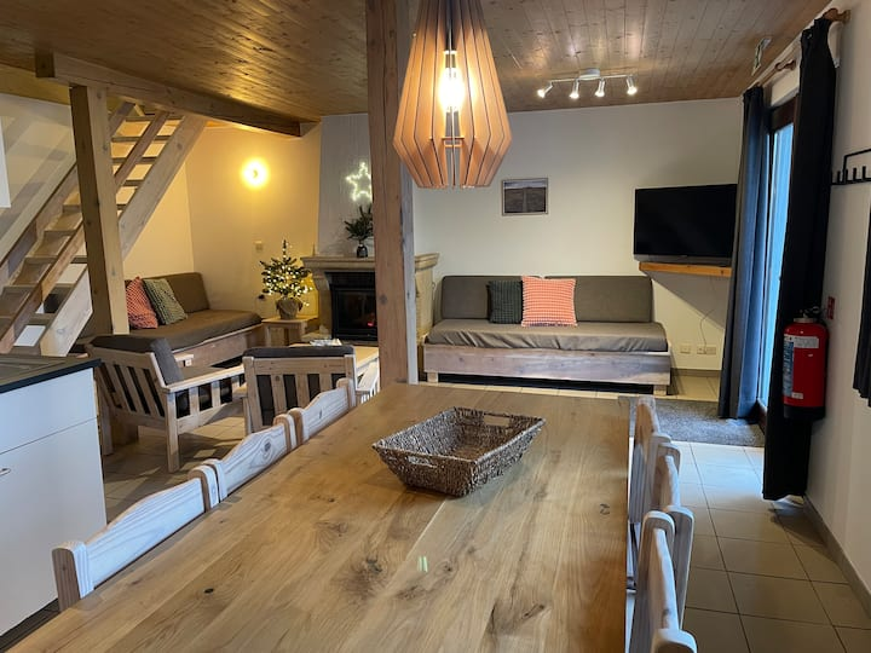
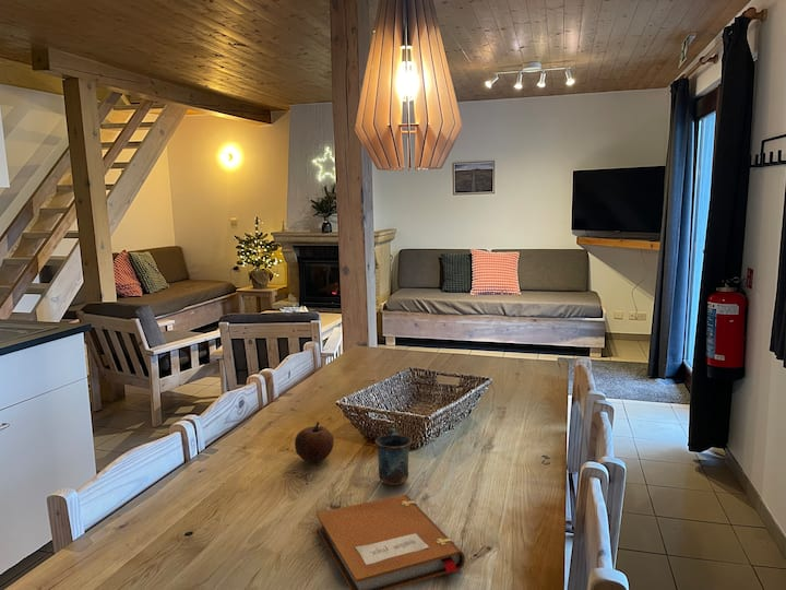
+ fruit [294,421,335,463]
+ mug [374,427,413,486]
+ notebook [315,494,466,590]
